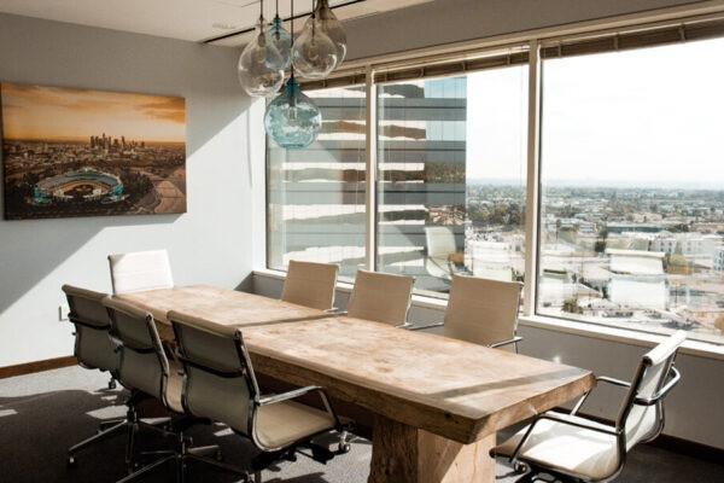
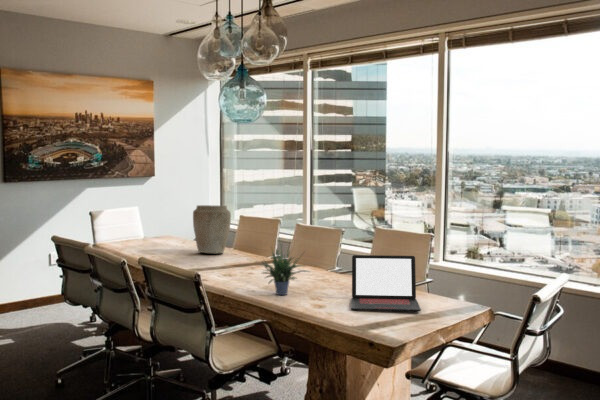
+ laptop [350,254,422,312]
+ vase [192,204,232,254]
+ potted plant [257,238,312,296]
